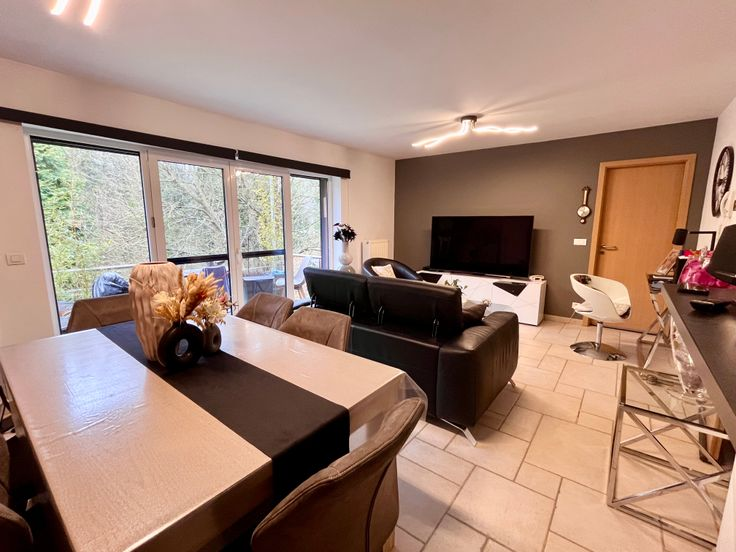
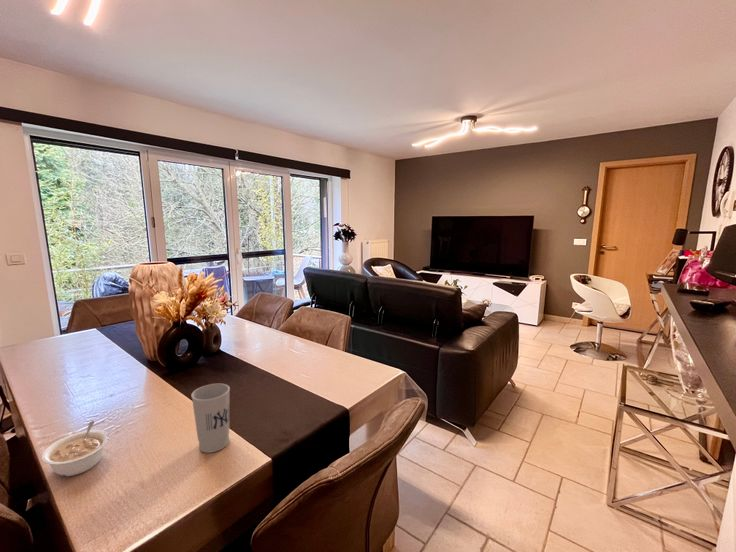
+ legume [40,420,110,477]
+ cup [190,383,231,454]
